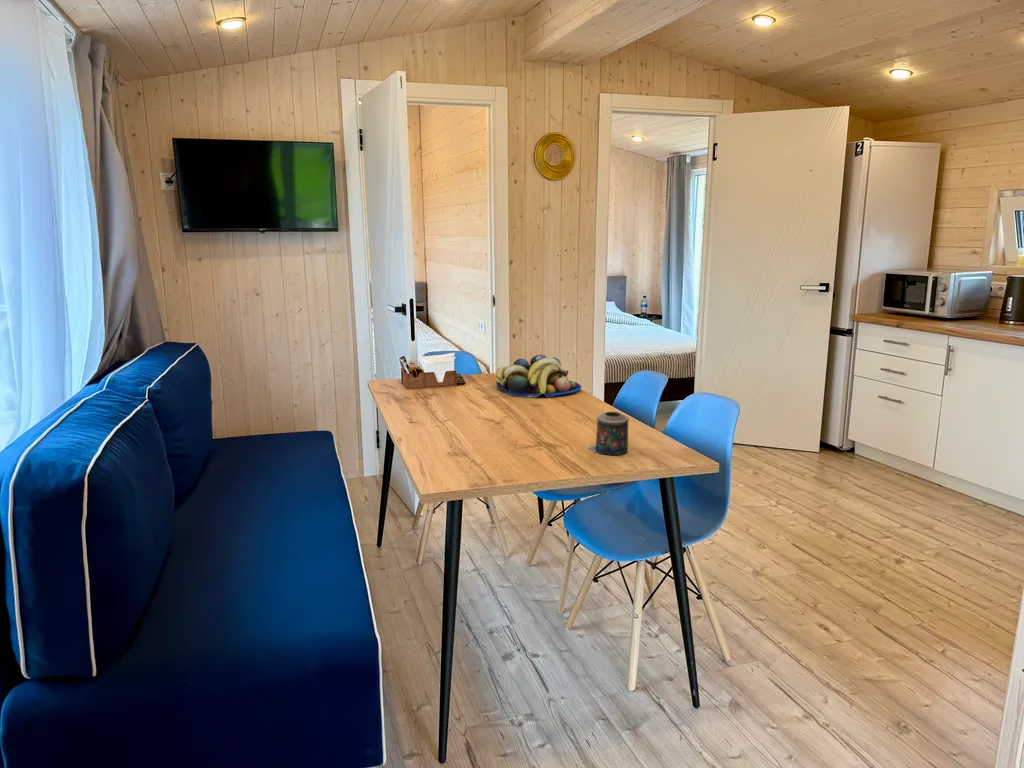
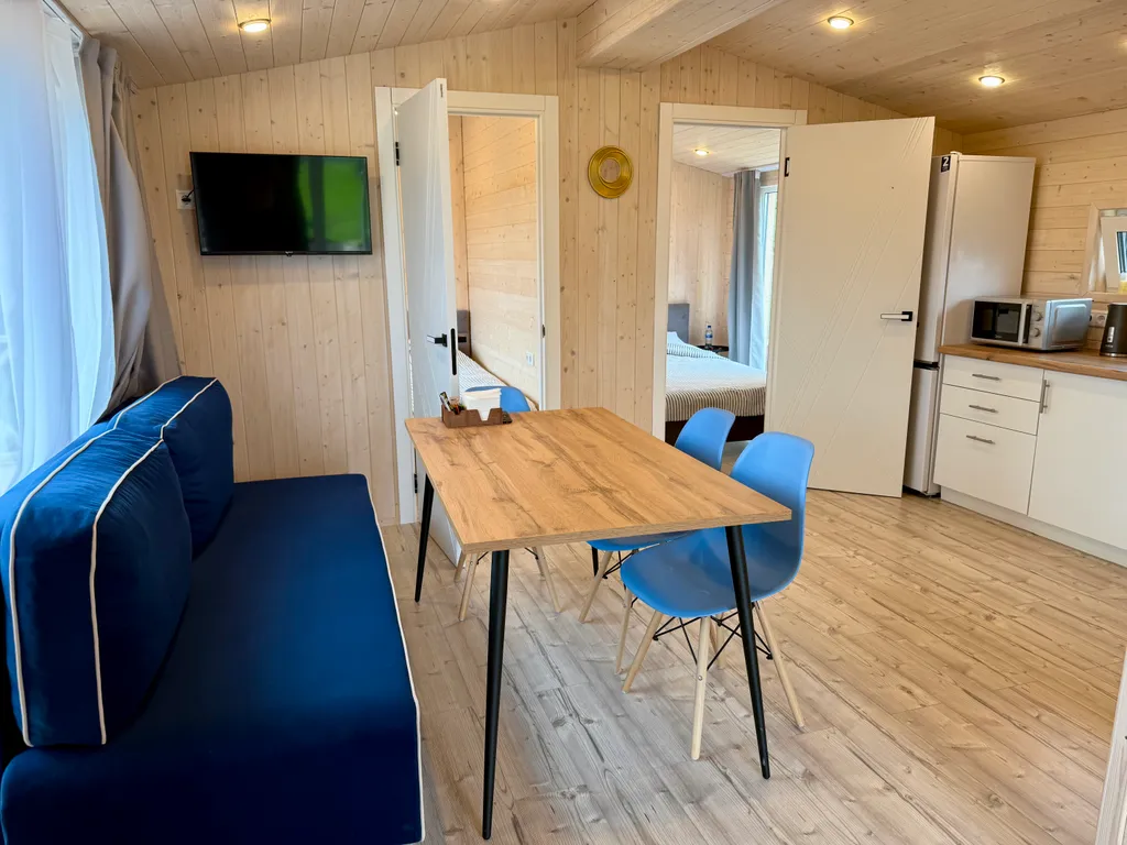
- candle [588,411,630,456]
- fruit bowl [494,354,582,398]
